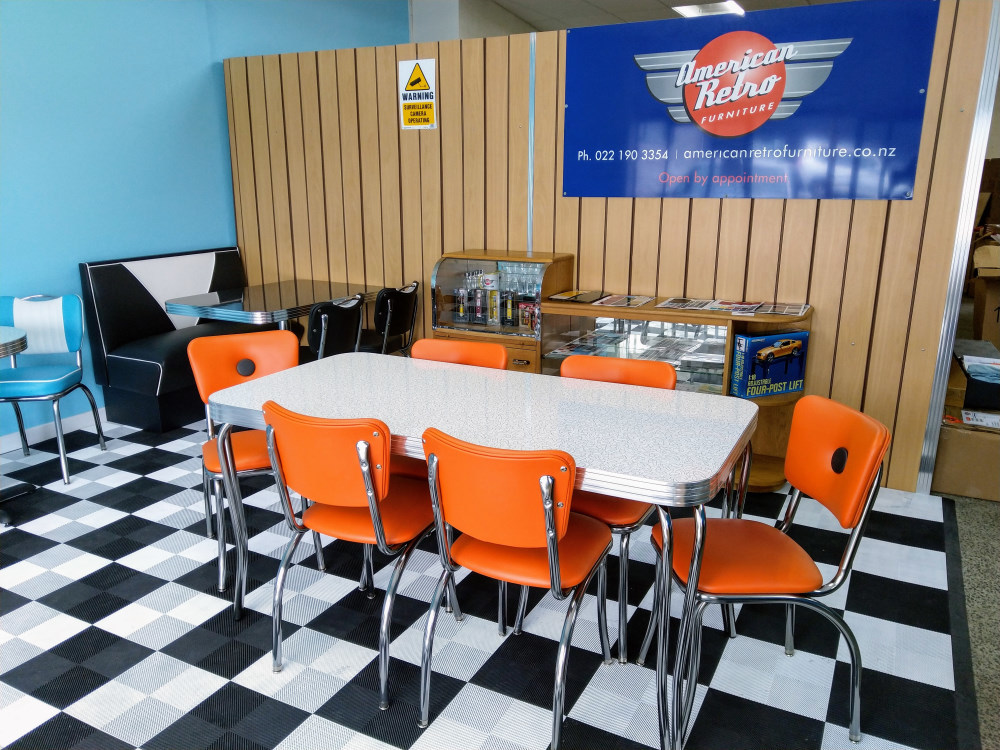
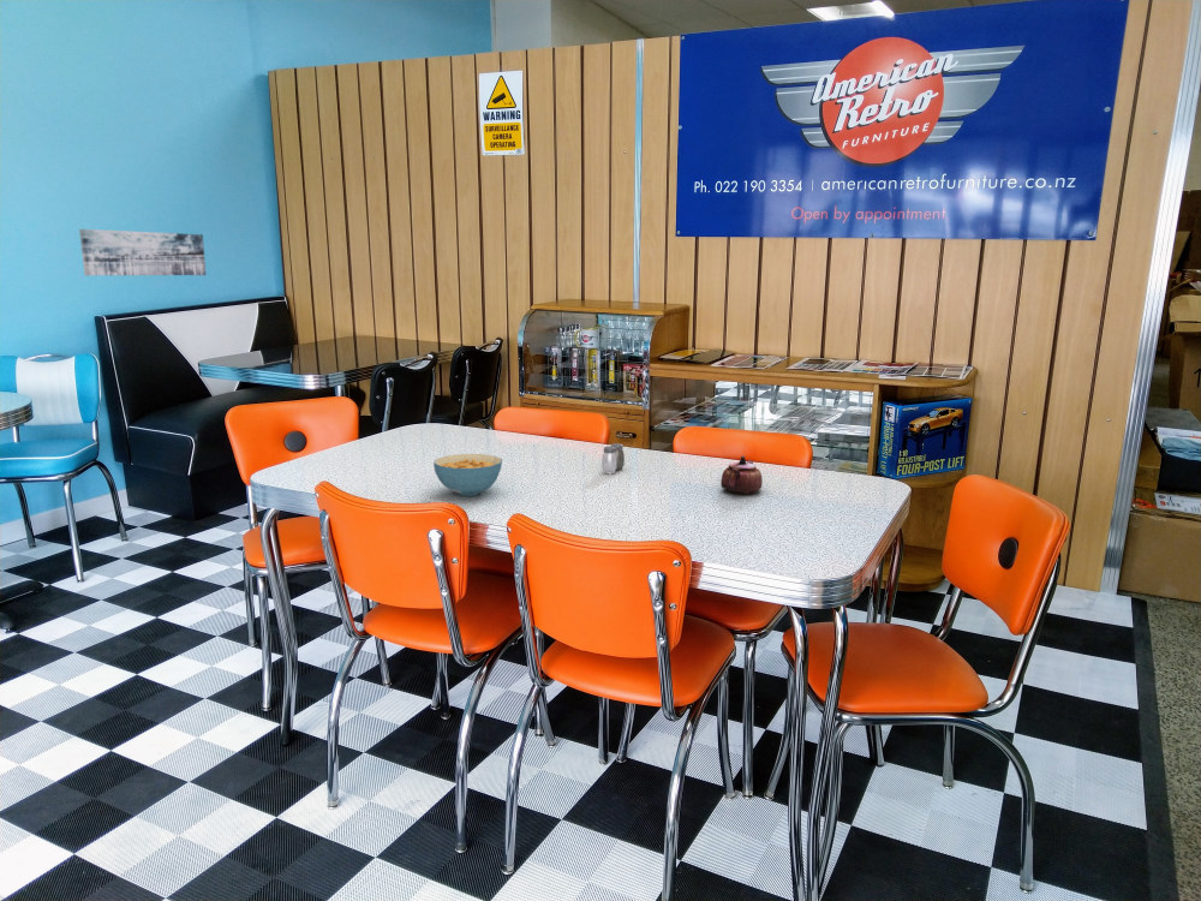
+ teapot [719,454,764,495]
+ cereal bowl [432,453,503,497]
+ wall art [78,228,208,276]
+ salt and pepper shaker [600,442,626,475]
